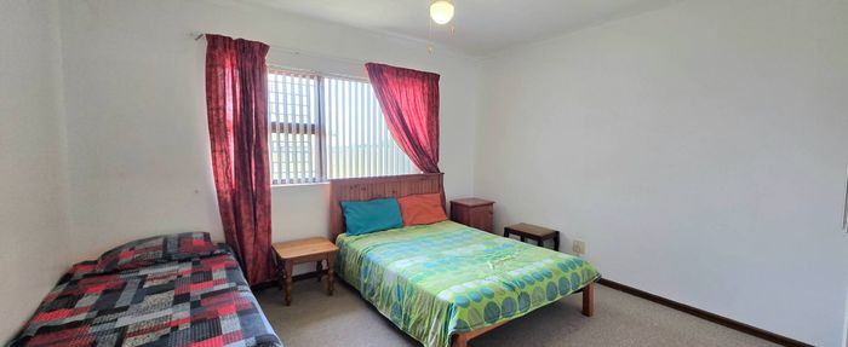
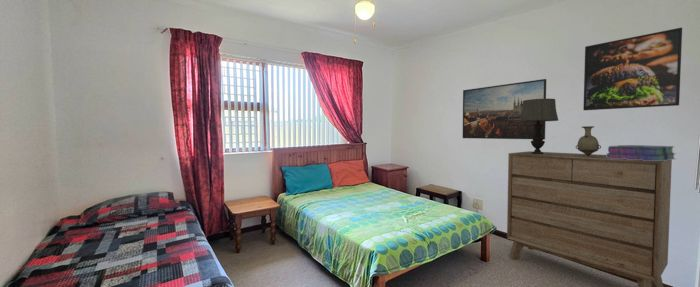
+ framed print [582,26,683,111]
+ table lamp [519,98,559,154]
+ vase [575,125,602,156]
+ stack of books [605,144,677,161]
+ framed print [462,78,547,140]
+ dresser [506,150,673,287]
